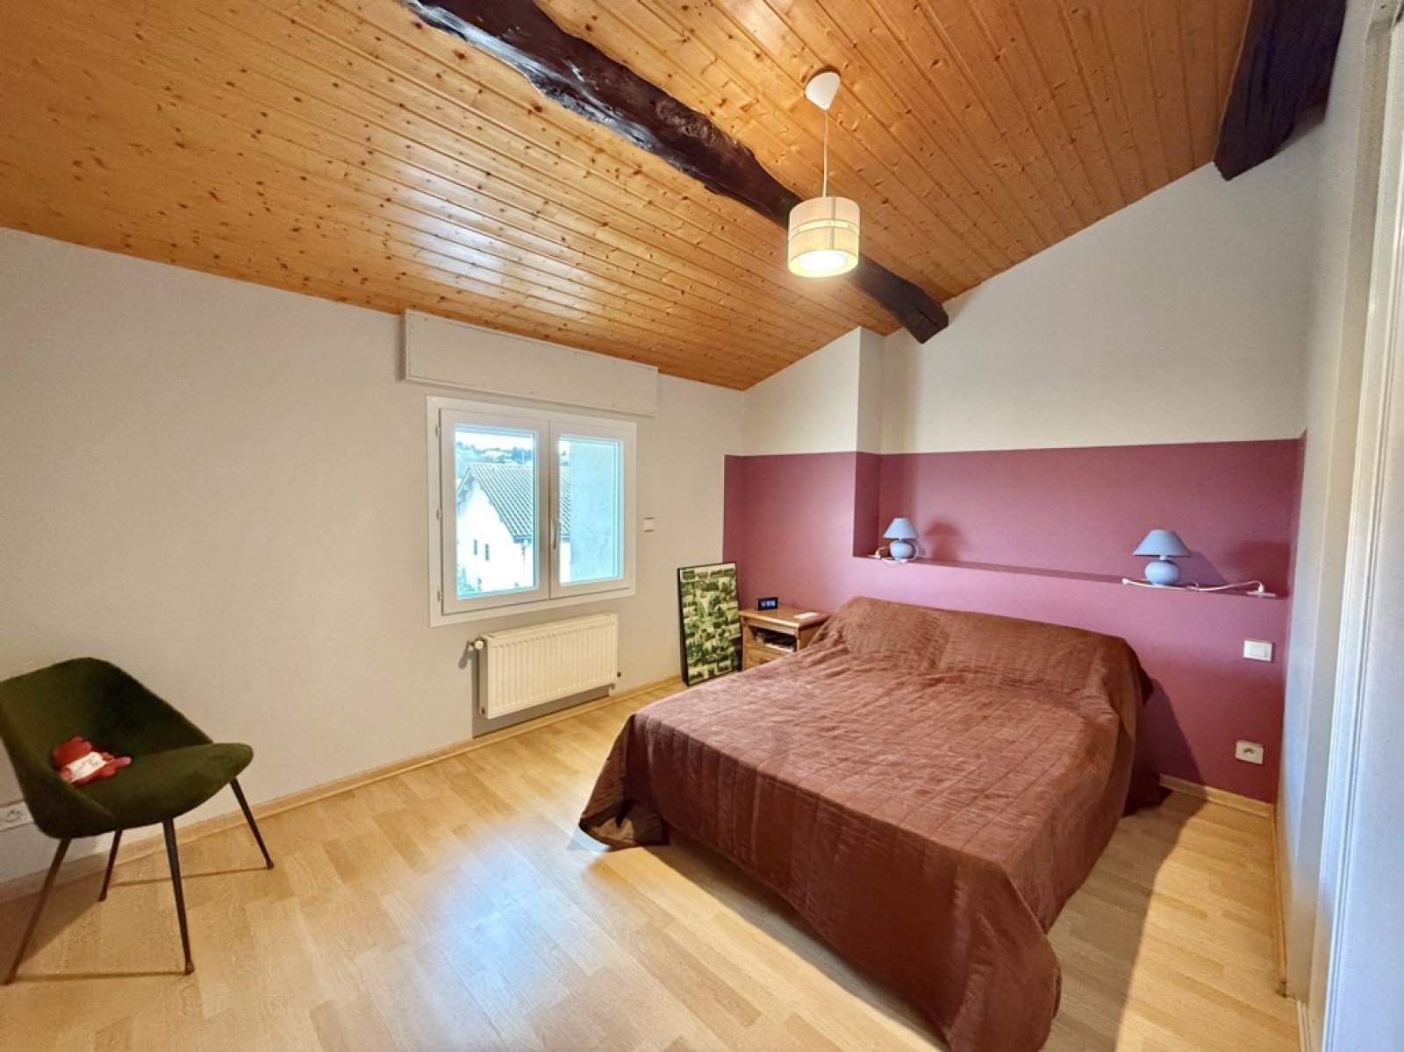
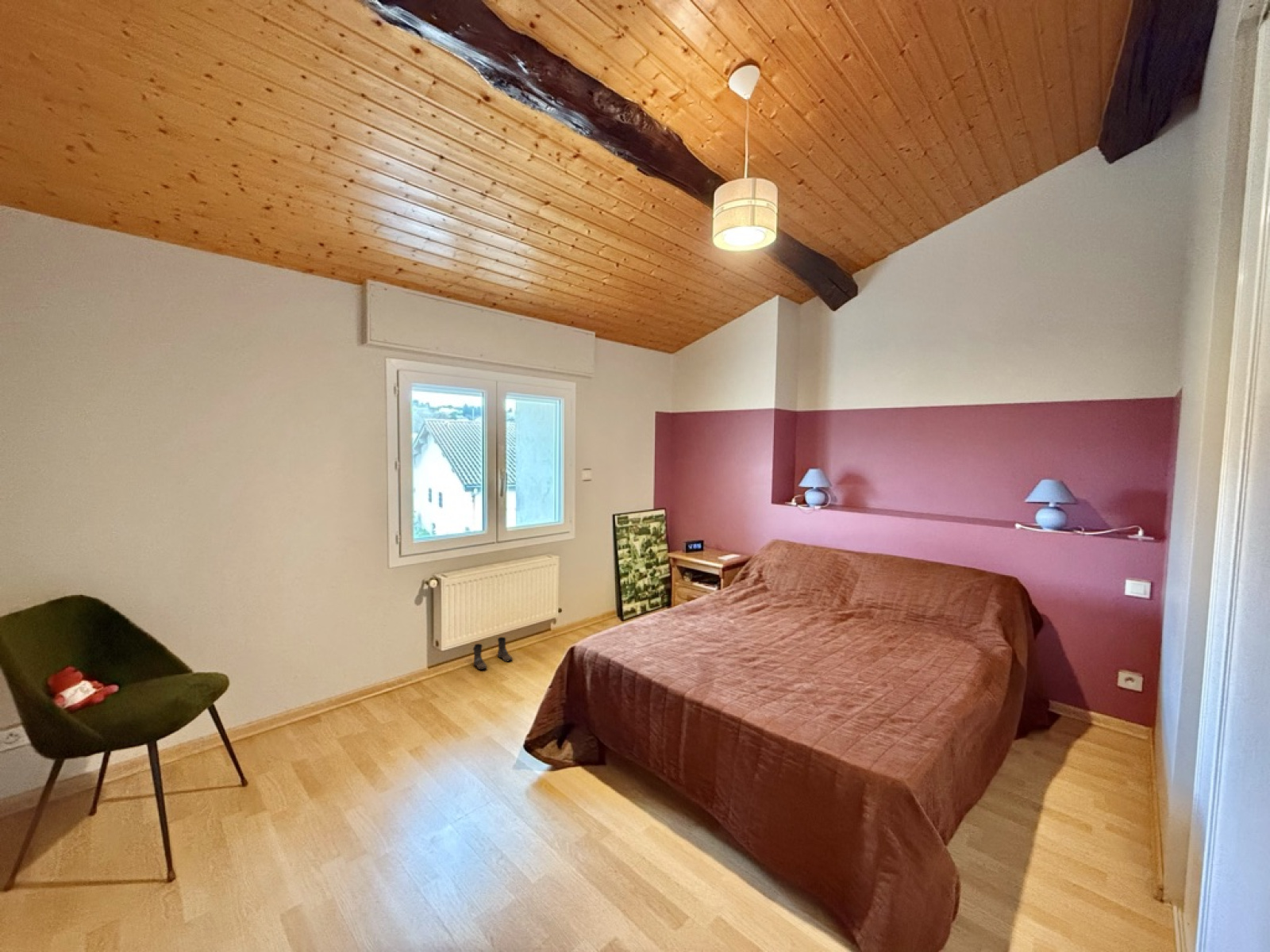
+ boots [472,636,514,670]
